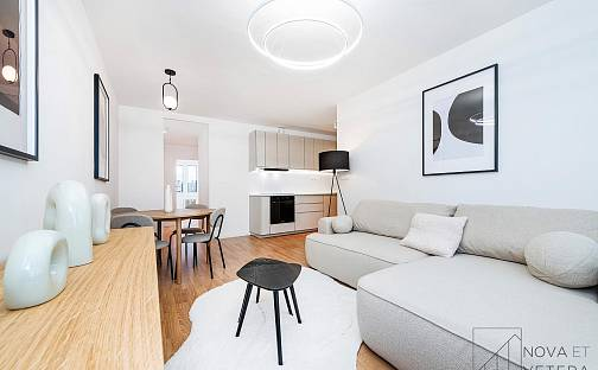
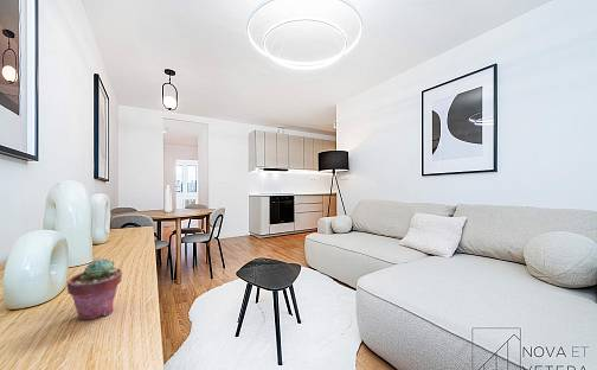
+ potted succulent [66,257,123,321]
